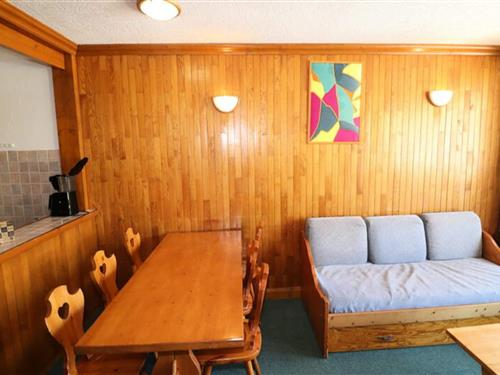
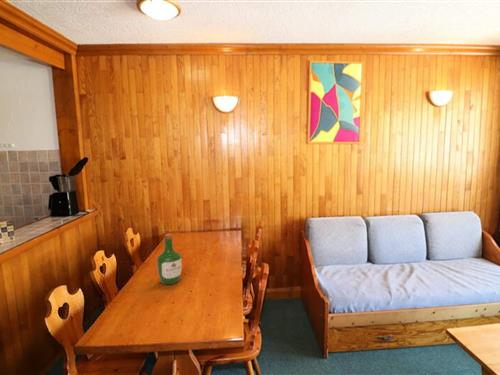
+ wine bottle [156,233,183,285]
